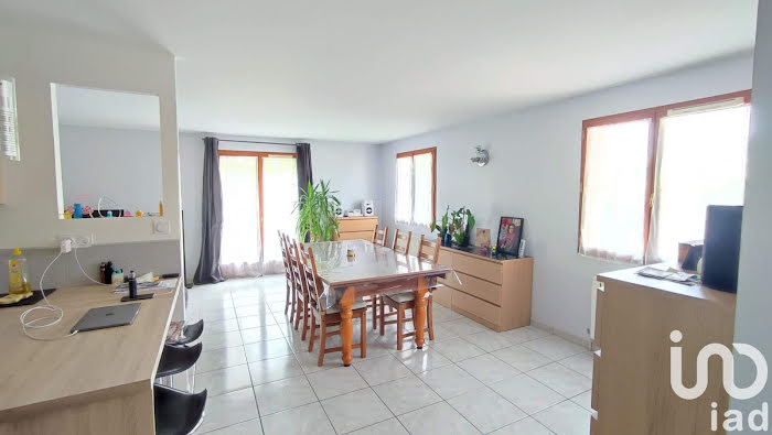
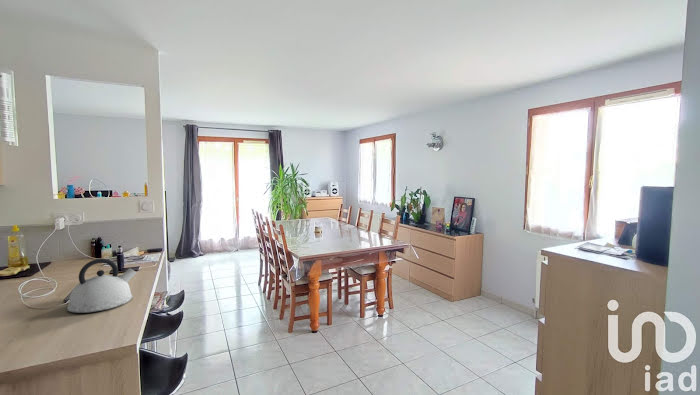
+ kettle [66,258,137,314]
